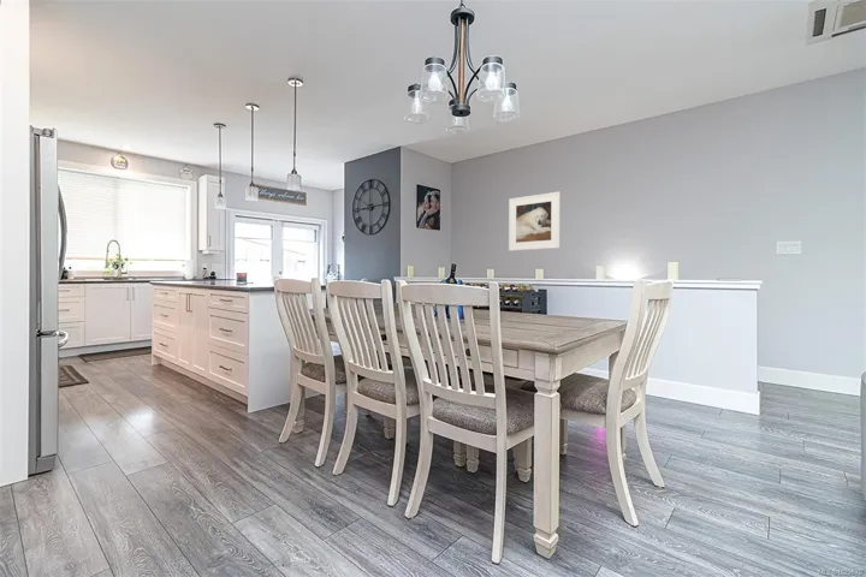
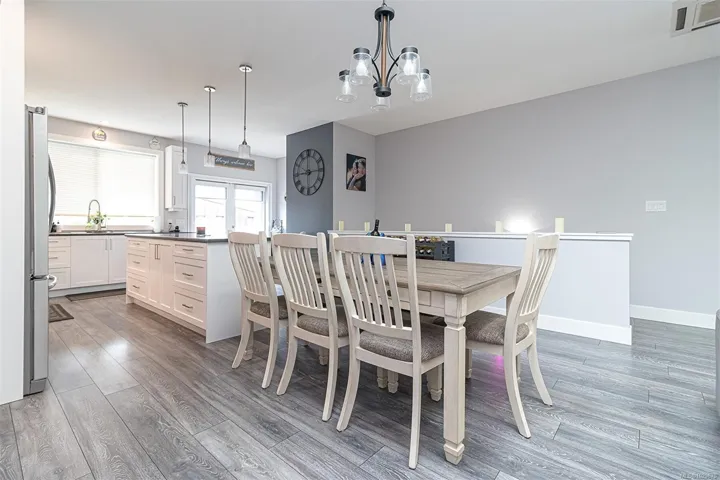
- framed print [508,191,562,252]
